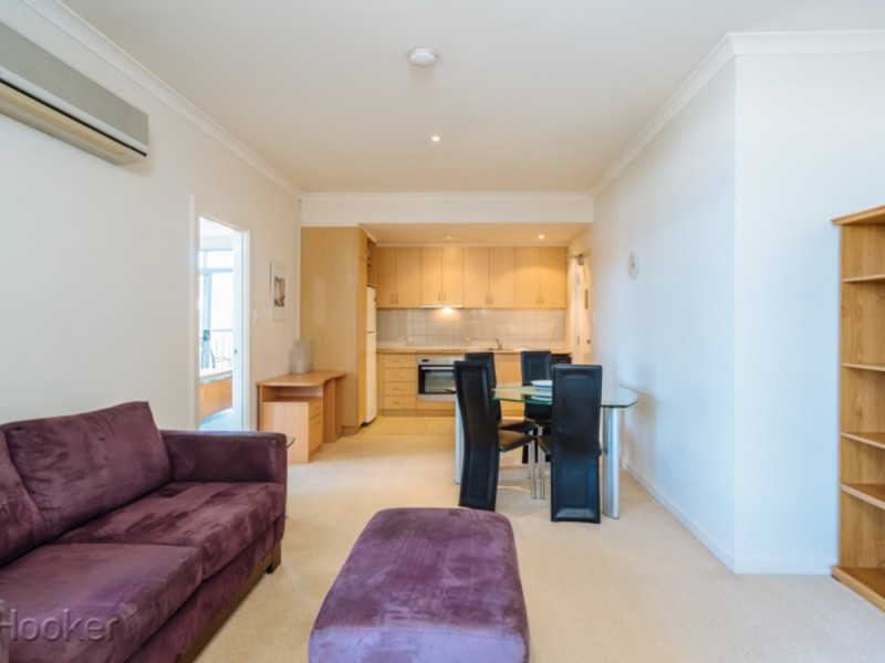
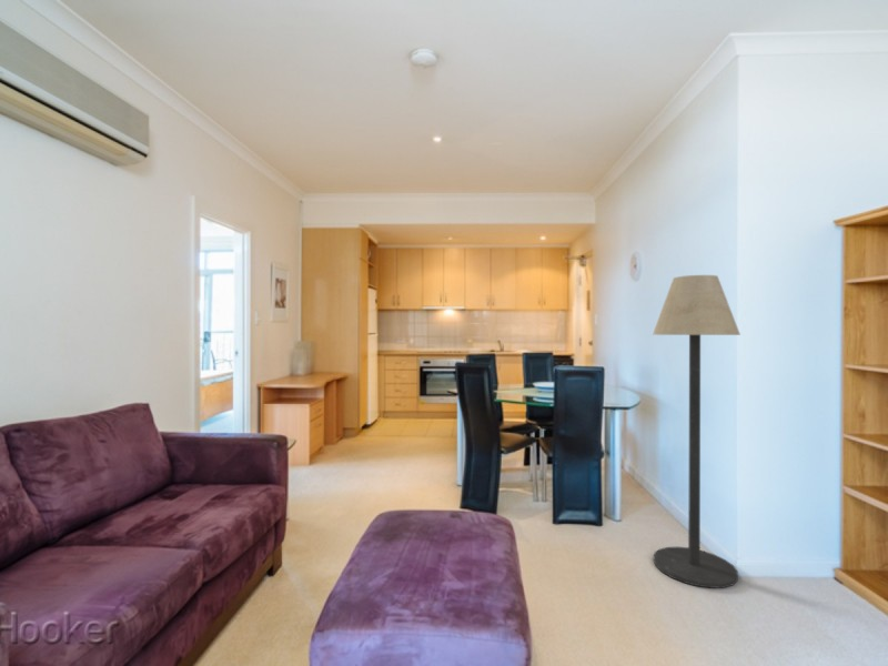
+ floor lamp [652,274,741,589]
